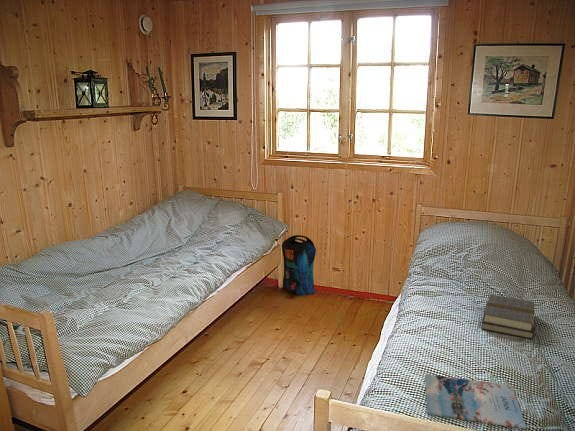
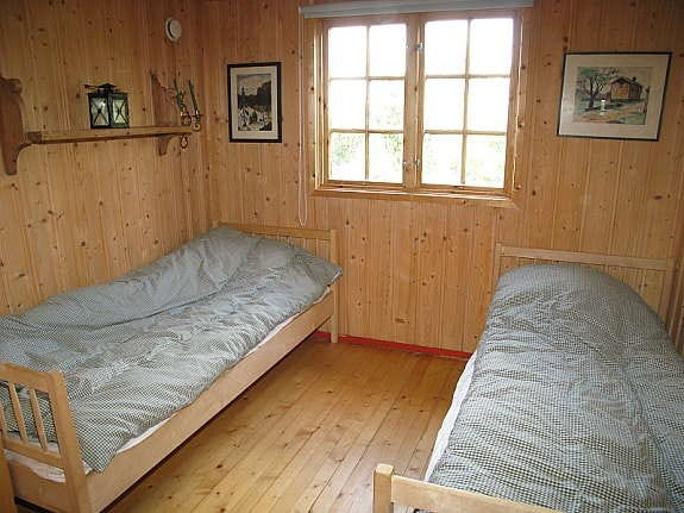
- magazine [424,373,527,430]
- pouch [281,234,317,296]
- book [480,293,536,340]
